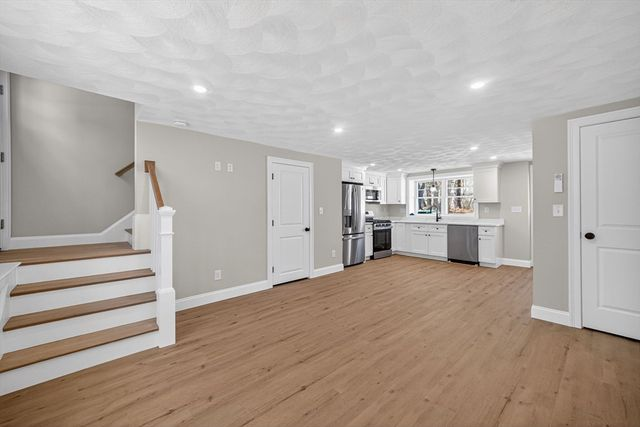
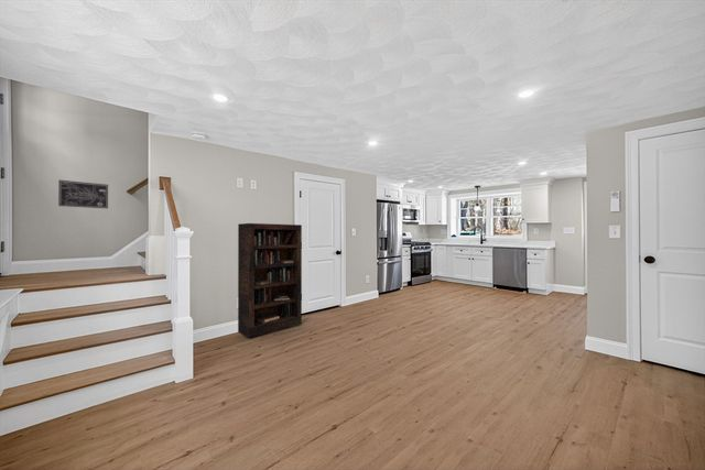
+ wall art [57,179,109,209]
+ bookcase [237,222,303,339]
